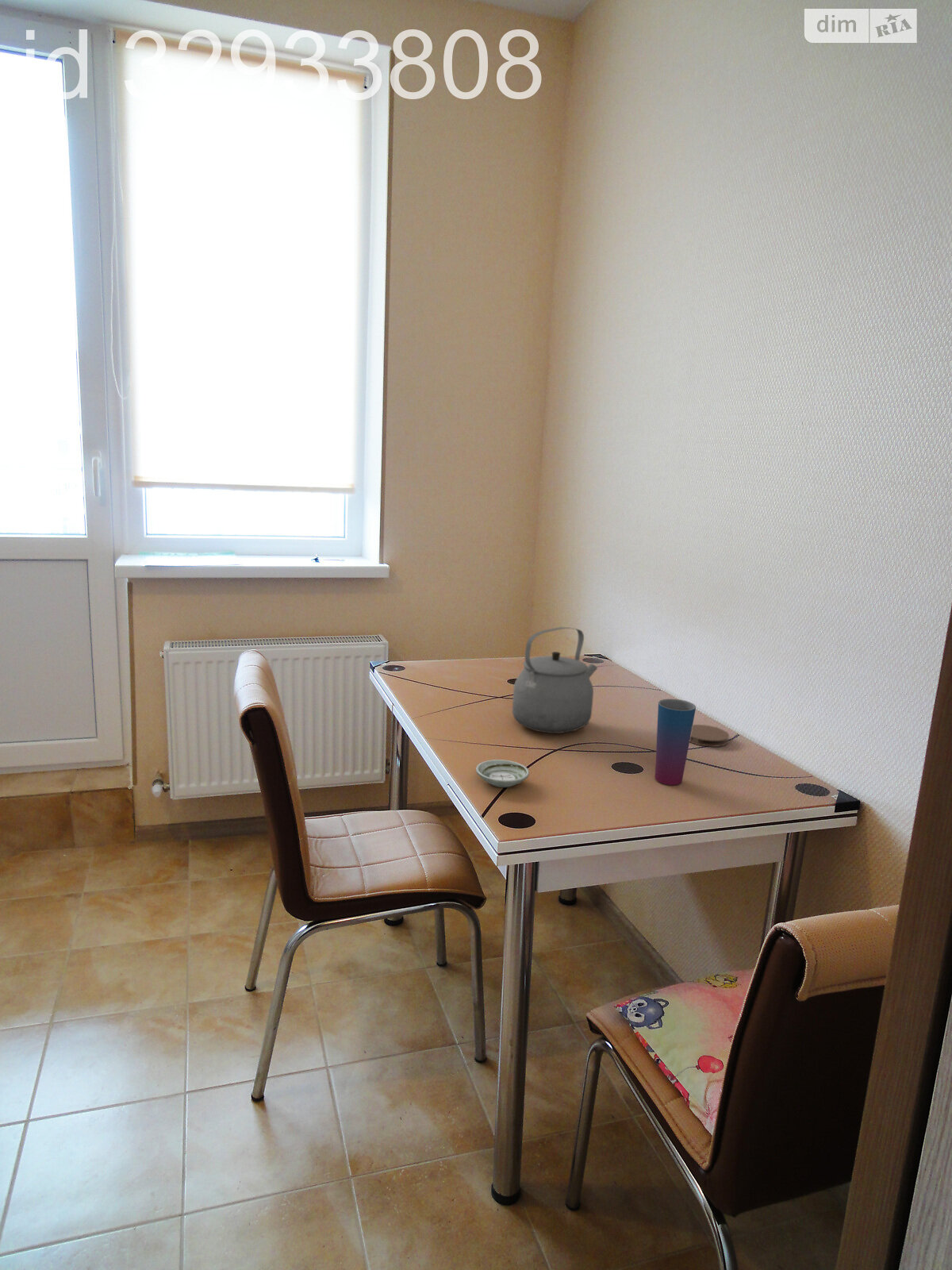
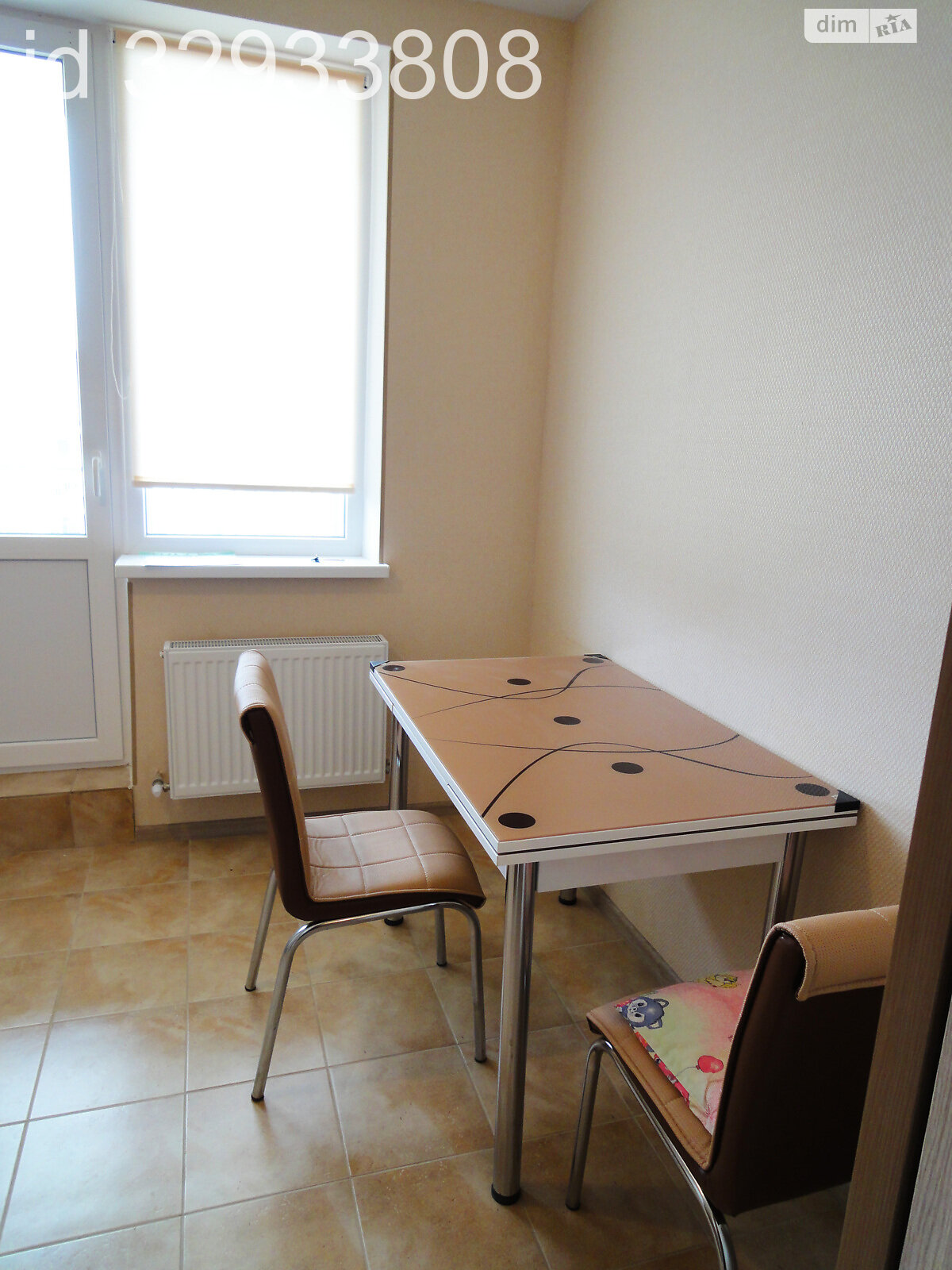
- tea kettle [512,626,598,734]
- cup [655,698,697,786]
- coaster [689,724,730,748]
- saucer [475,759,530,788]
